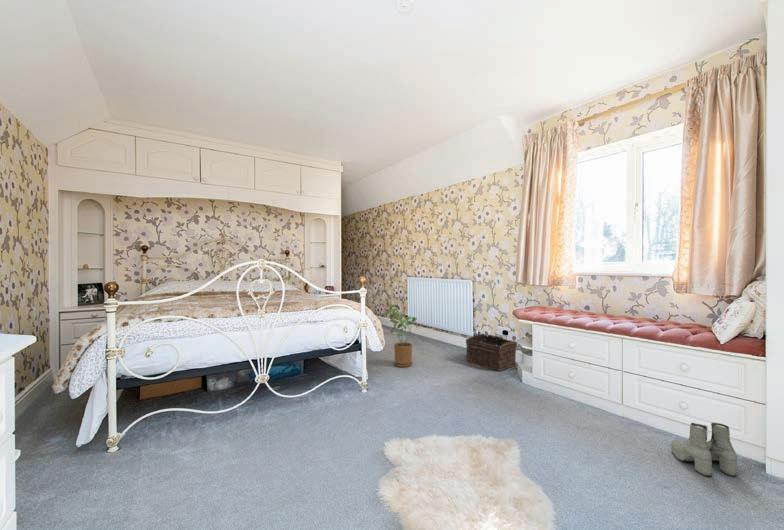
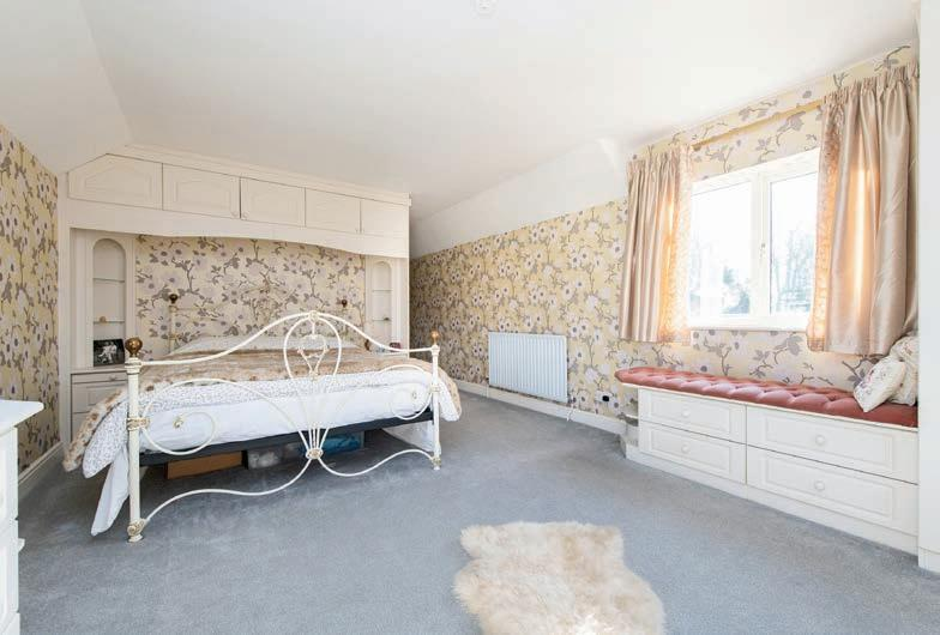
- house plant [381,304,419,368]
- boots [670,422,738,477]
- basket [465,333,518,372]
